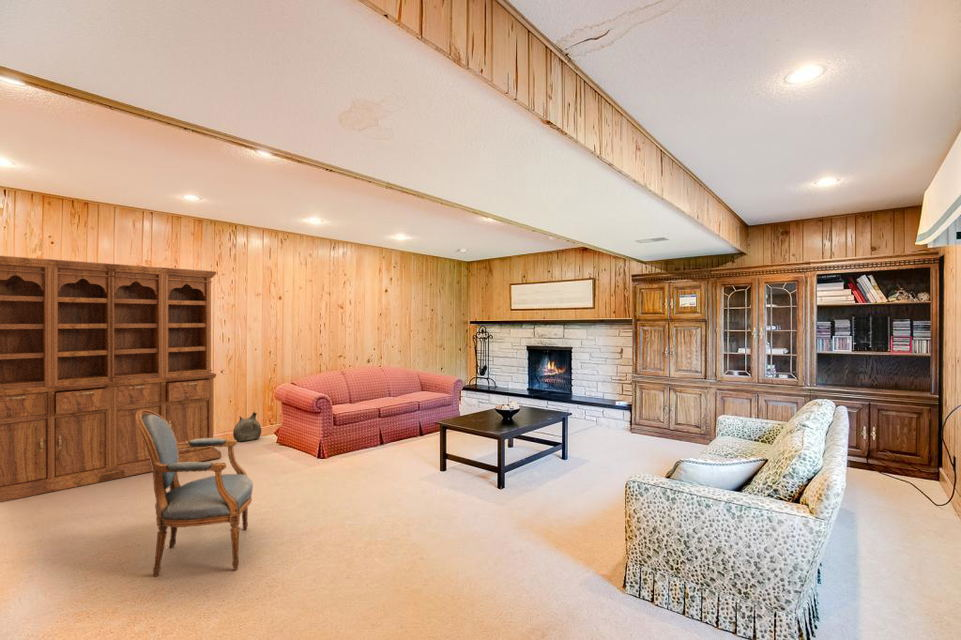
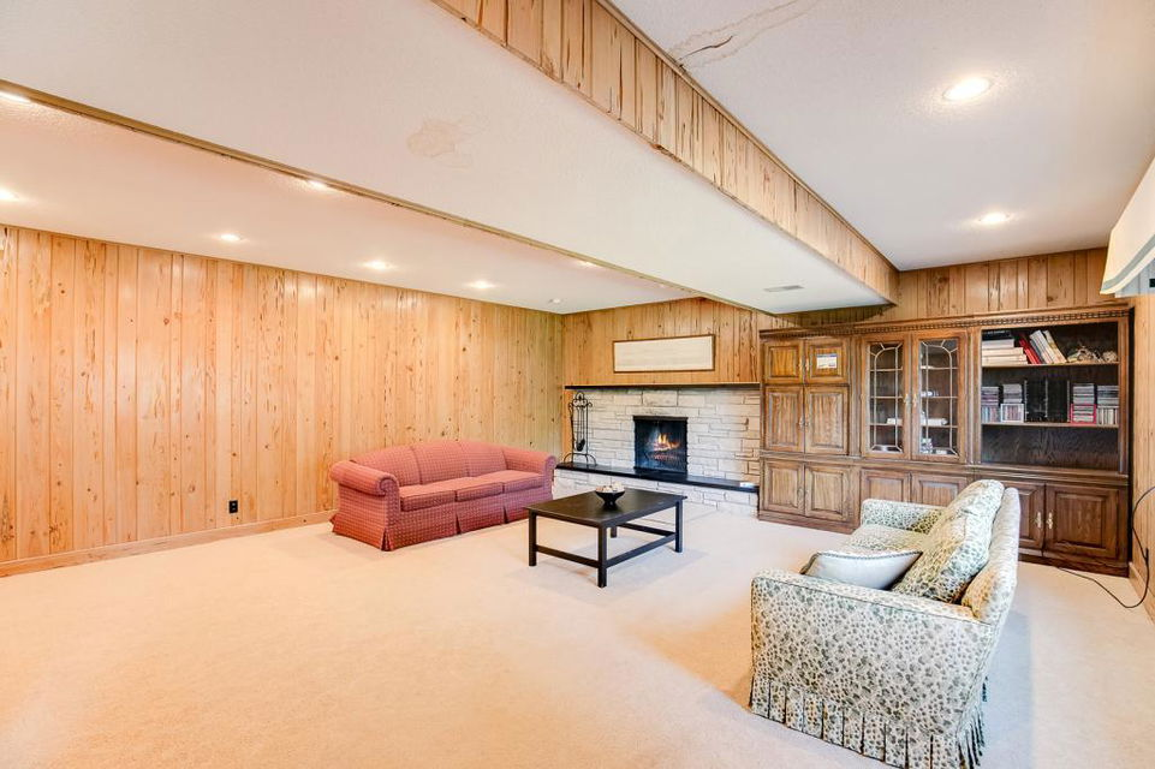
- bookcase [0,255,223,503]
- armchair [136,410,254,578]
- ceramic jug [232,411,262,442]
